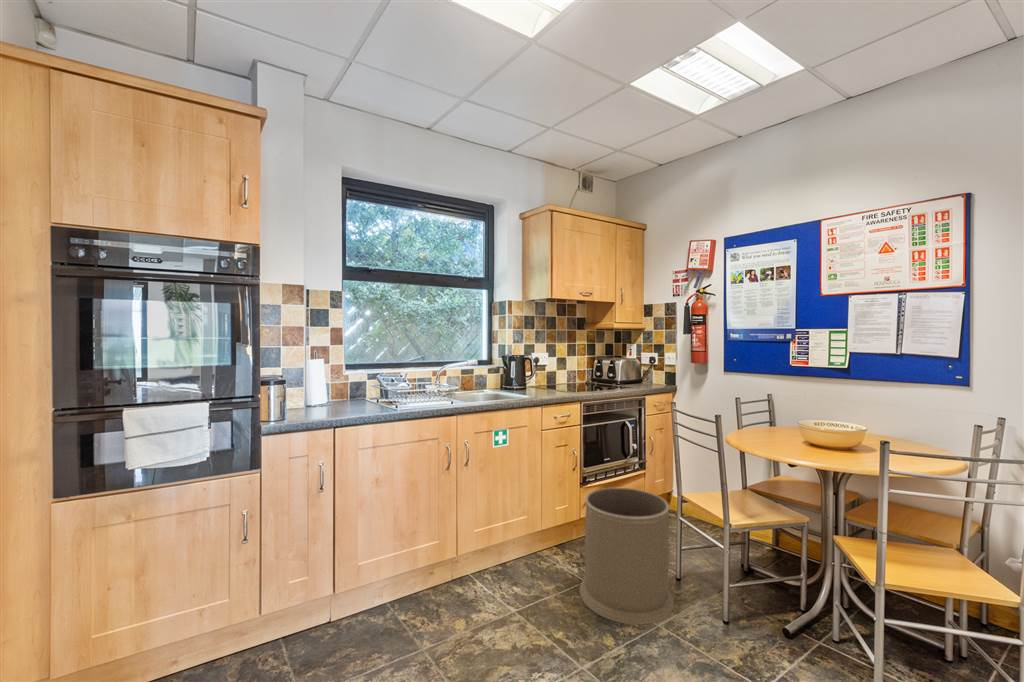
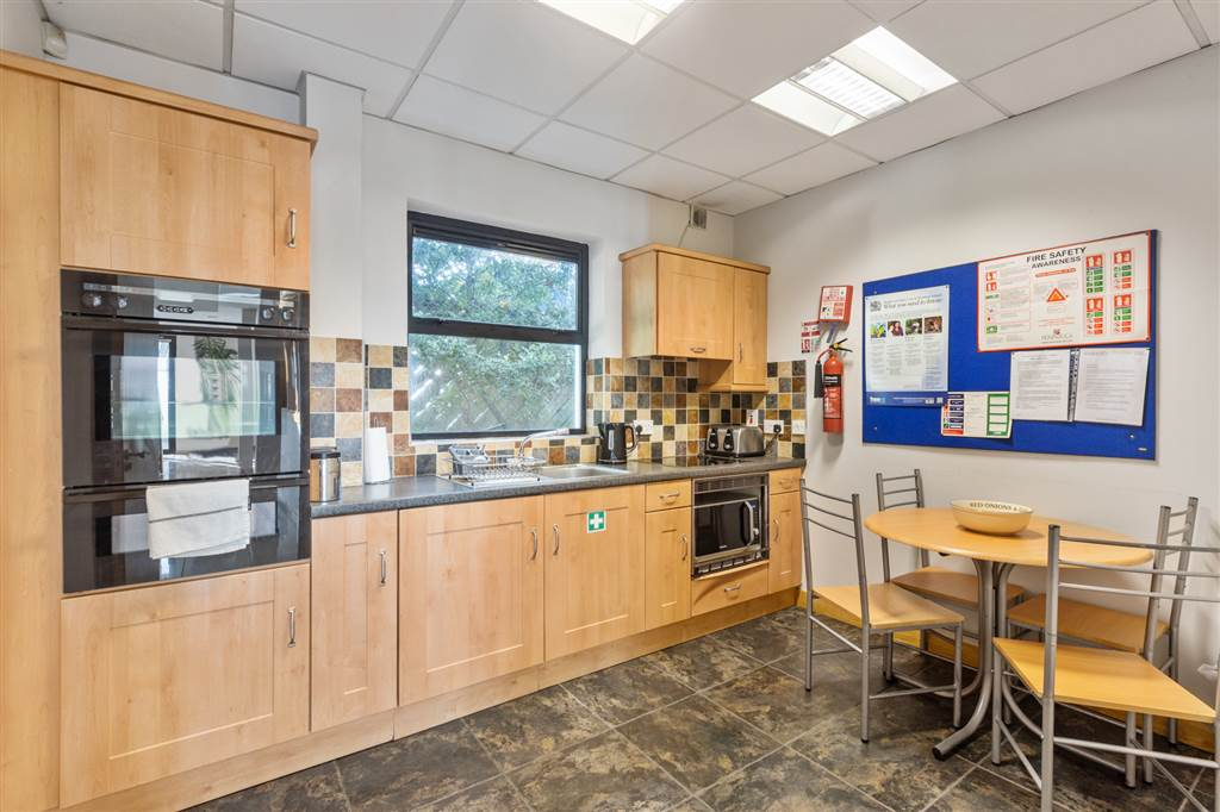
- trash can [578,487,675,626]
